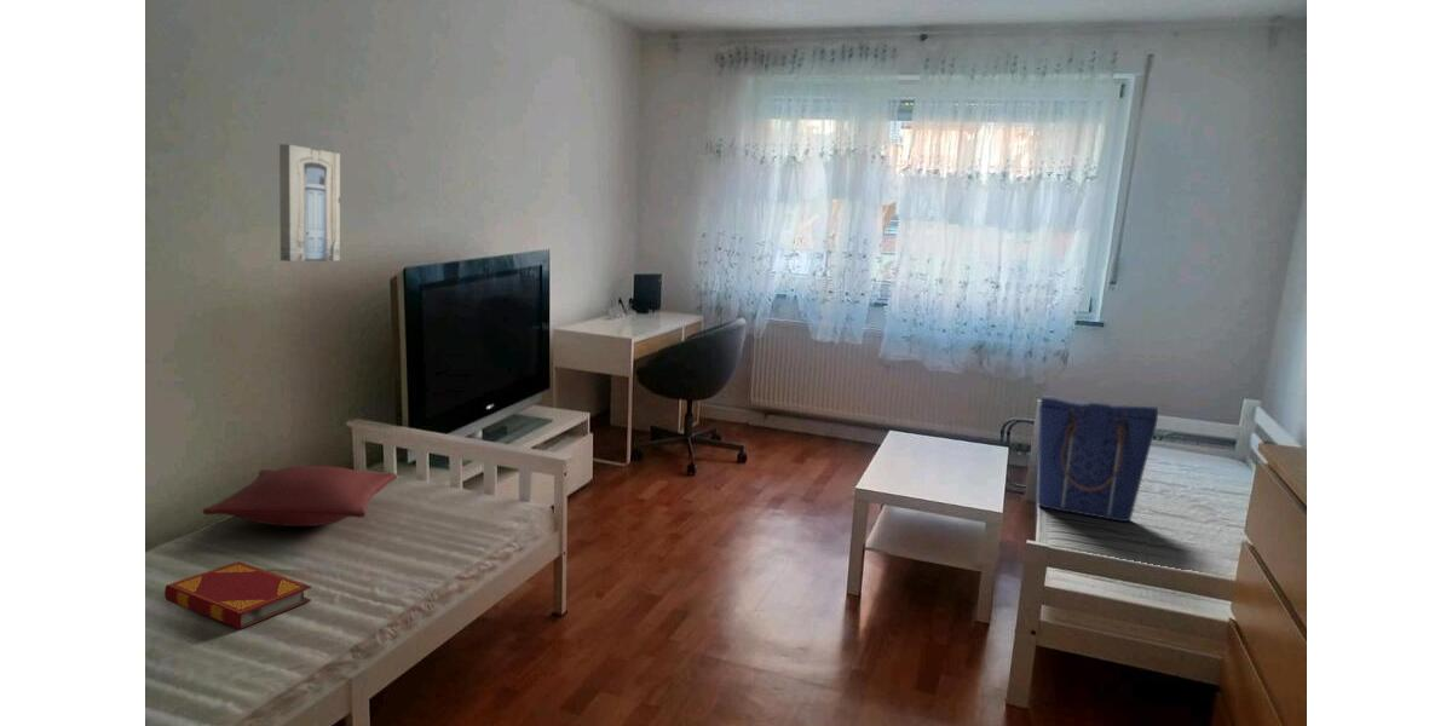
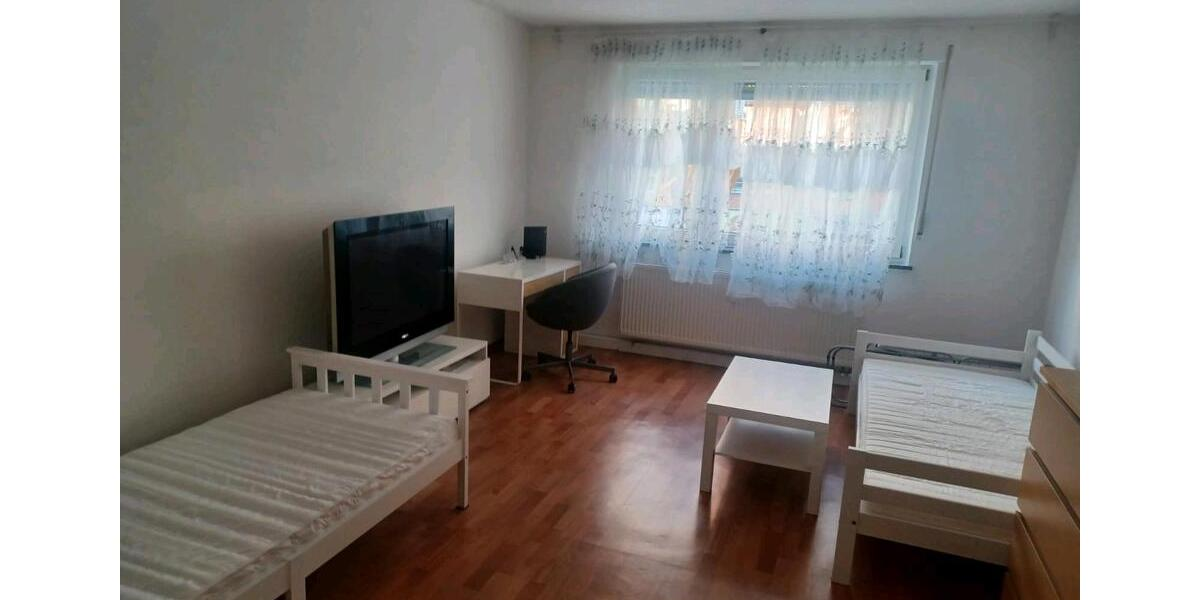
- wall art [278,143,341,263]
- tote bag [1036,394,1159,523]
- hardback book [163,560,312,630]
- pillow [202,465,398,528]
